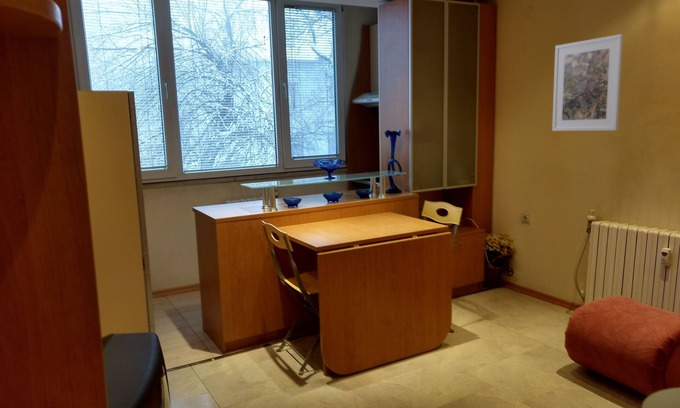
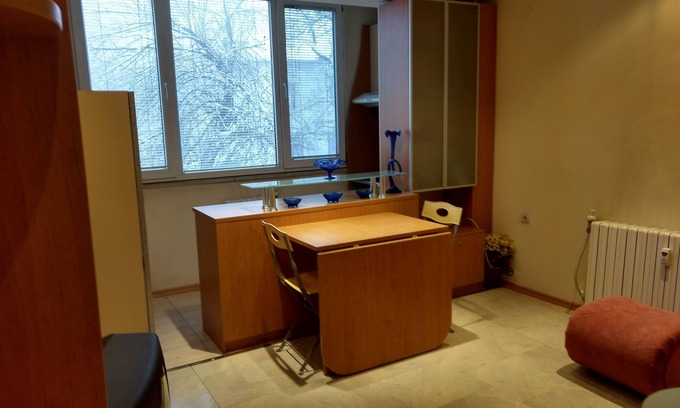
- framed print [551,33,624,132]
